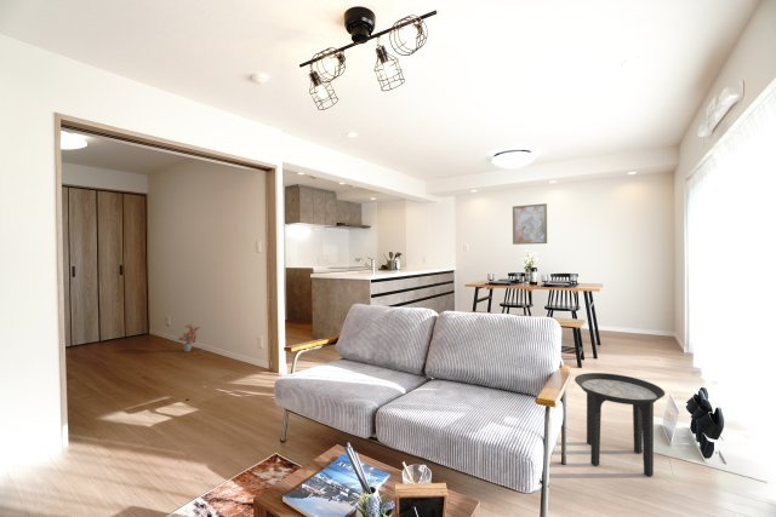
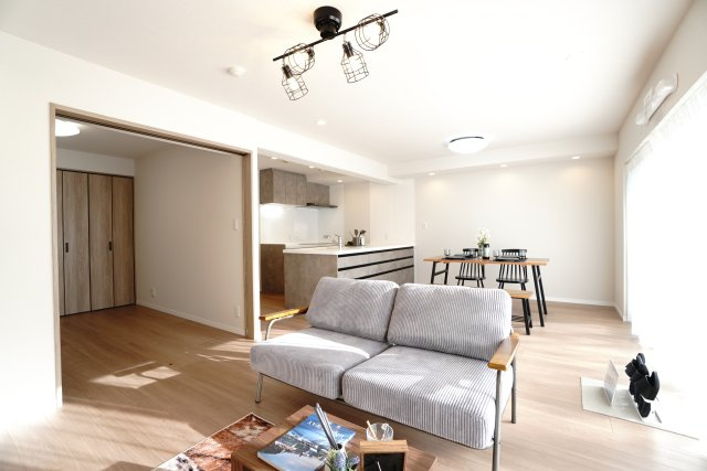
- side table [574,372,666,478]
- wall art [512,202,548,246]
- potted plant [175,323,201,352]
